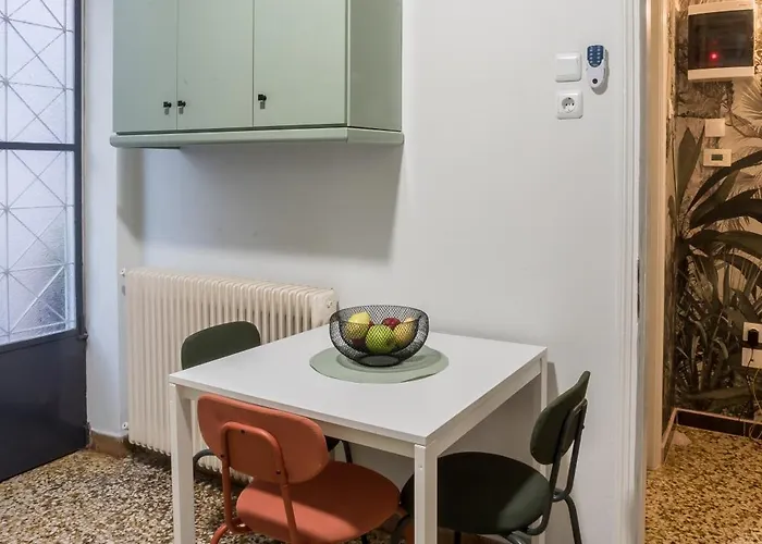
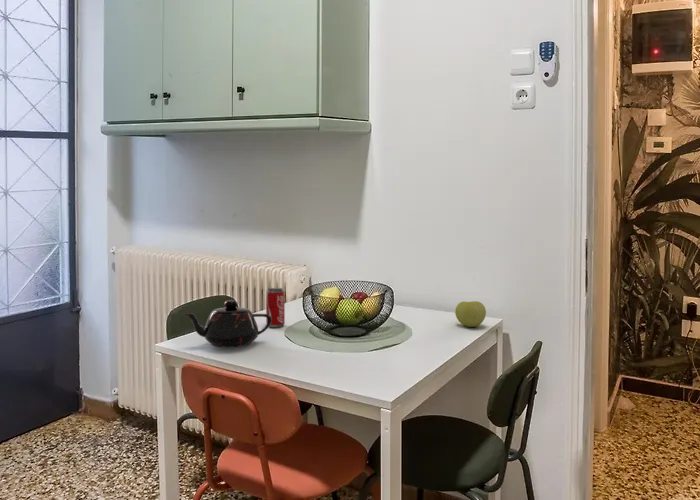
+ apple [454,300,487,328]
+ beverage can [265,287,286,328]
+ teapot [183,299,271,349]
